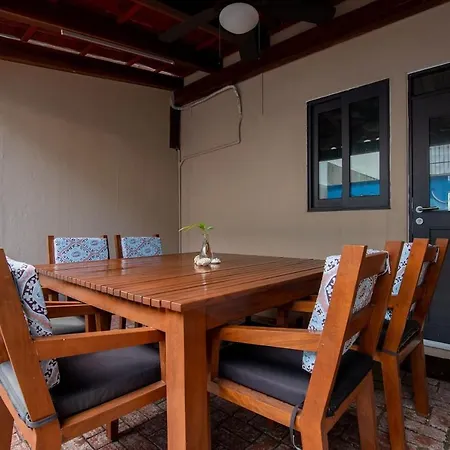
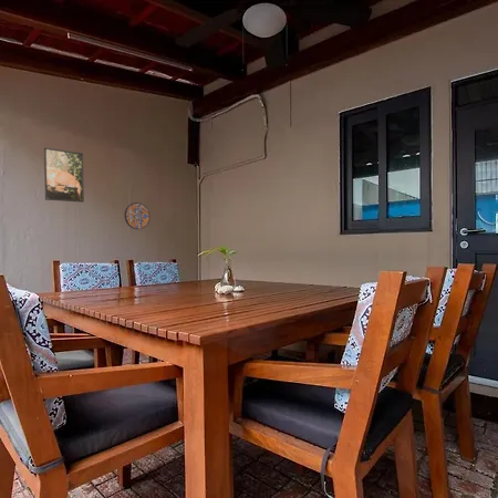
+ manhole cover [124,201,152,230]
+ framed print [43,147,85,204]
